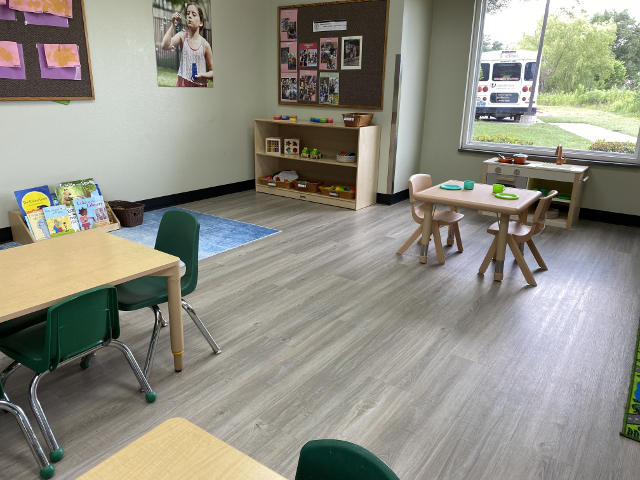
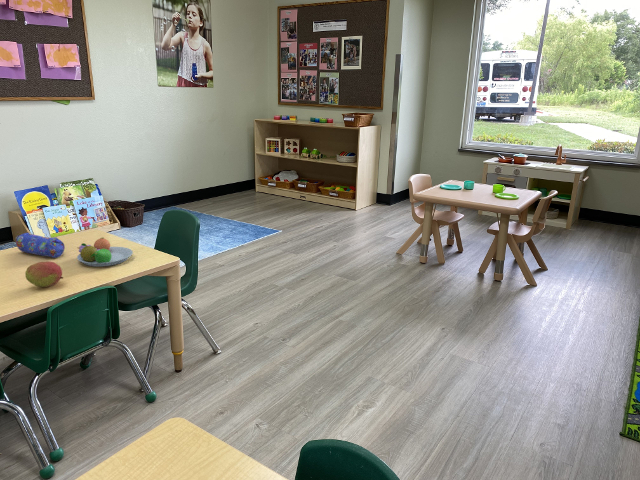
+ fruit [24,260,64,288]
+ pencil case [14,231,66,259]
+ fruit bowl [76,237,134,268]
